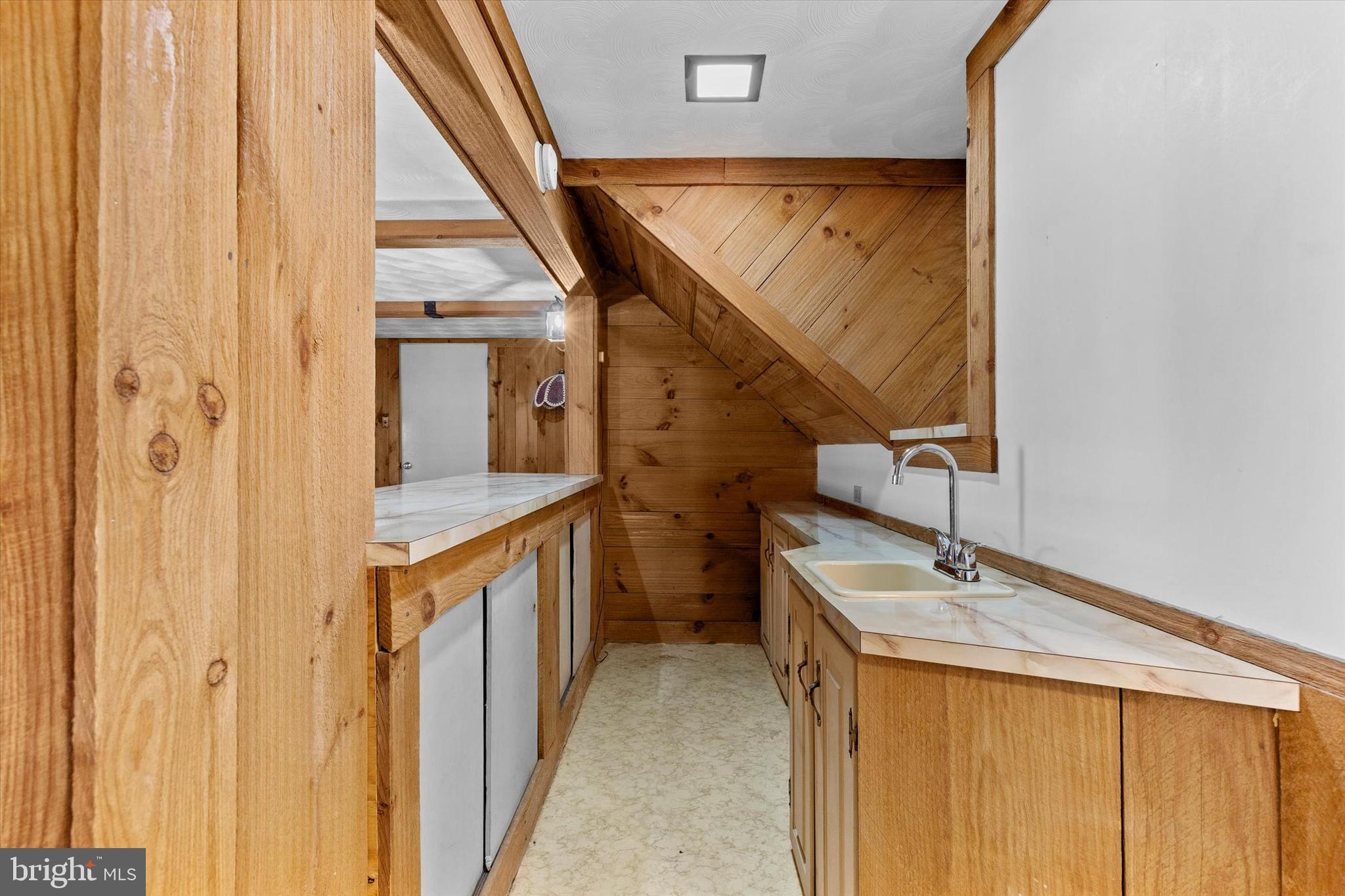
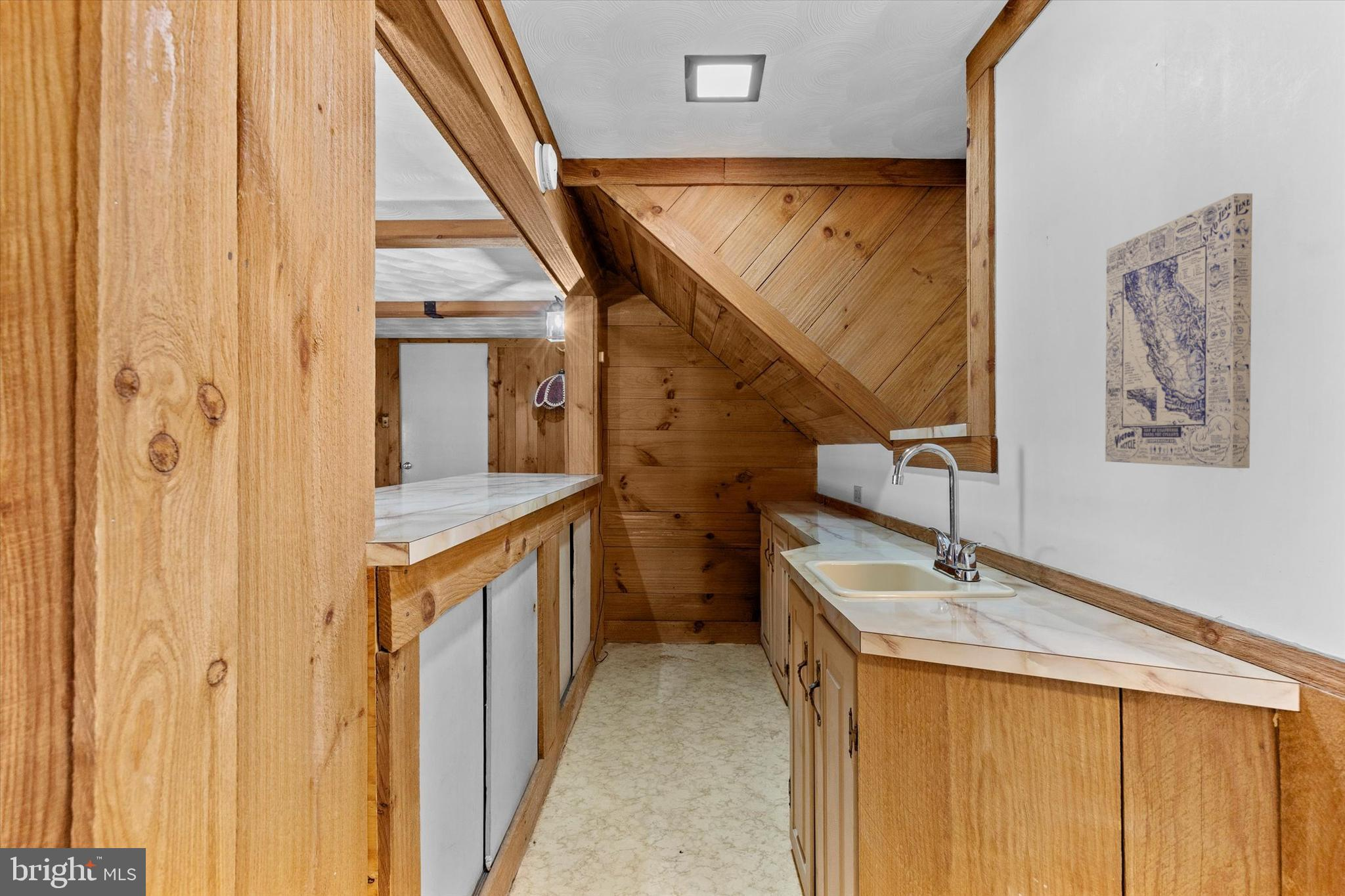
+ wall art [1105,193,1253,469]
